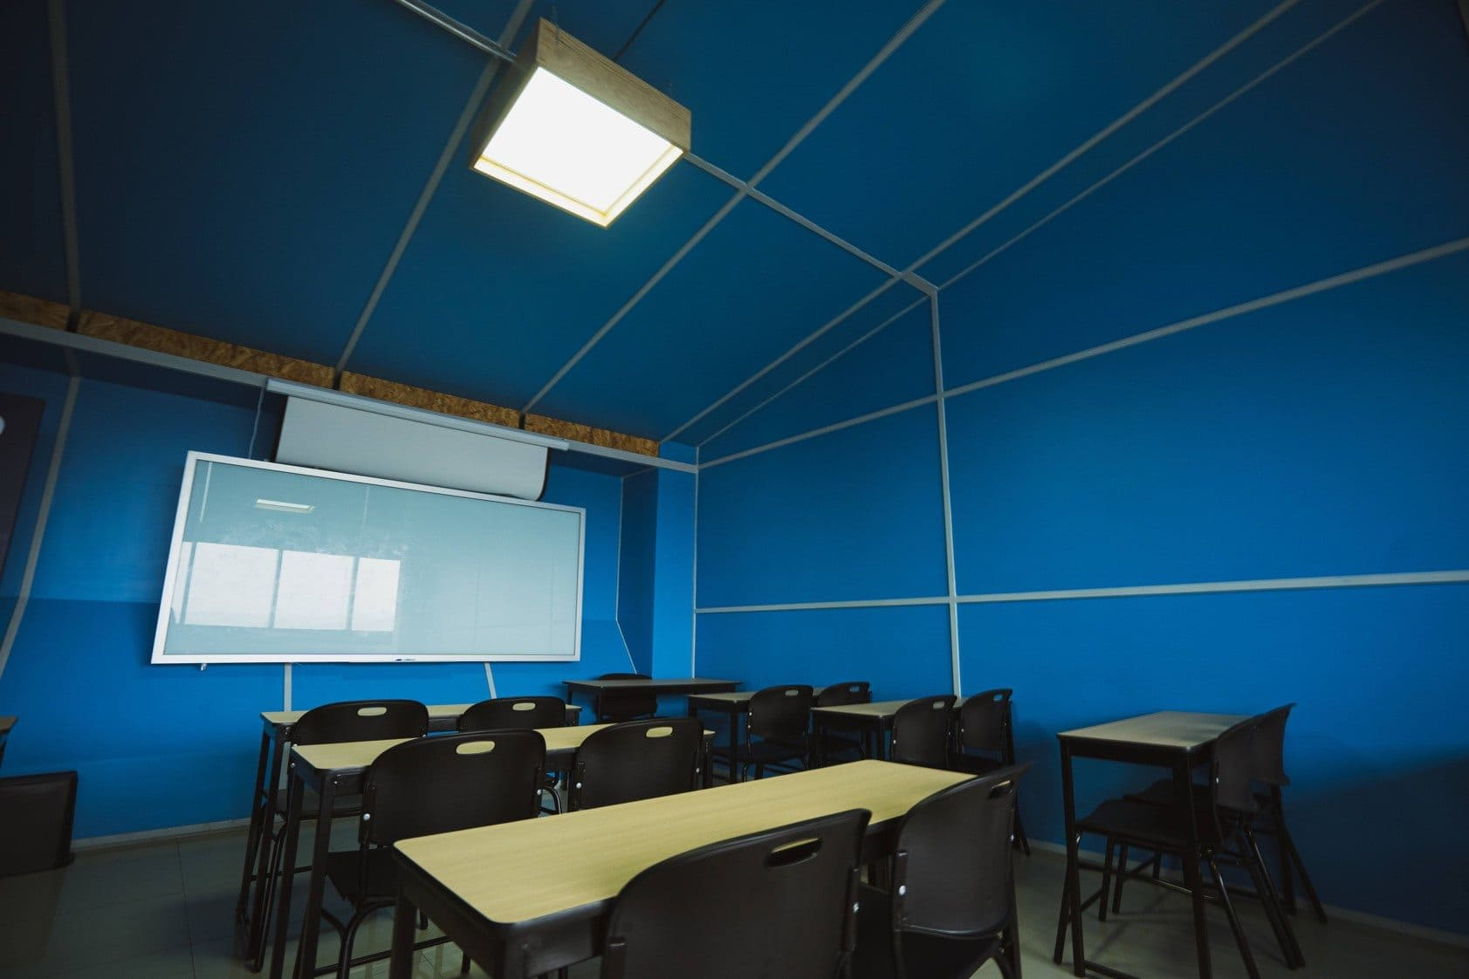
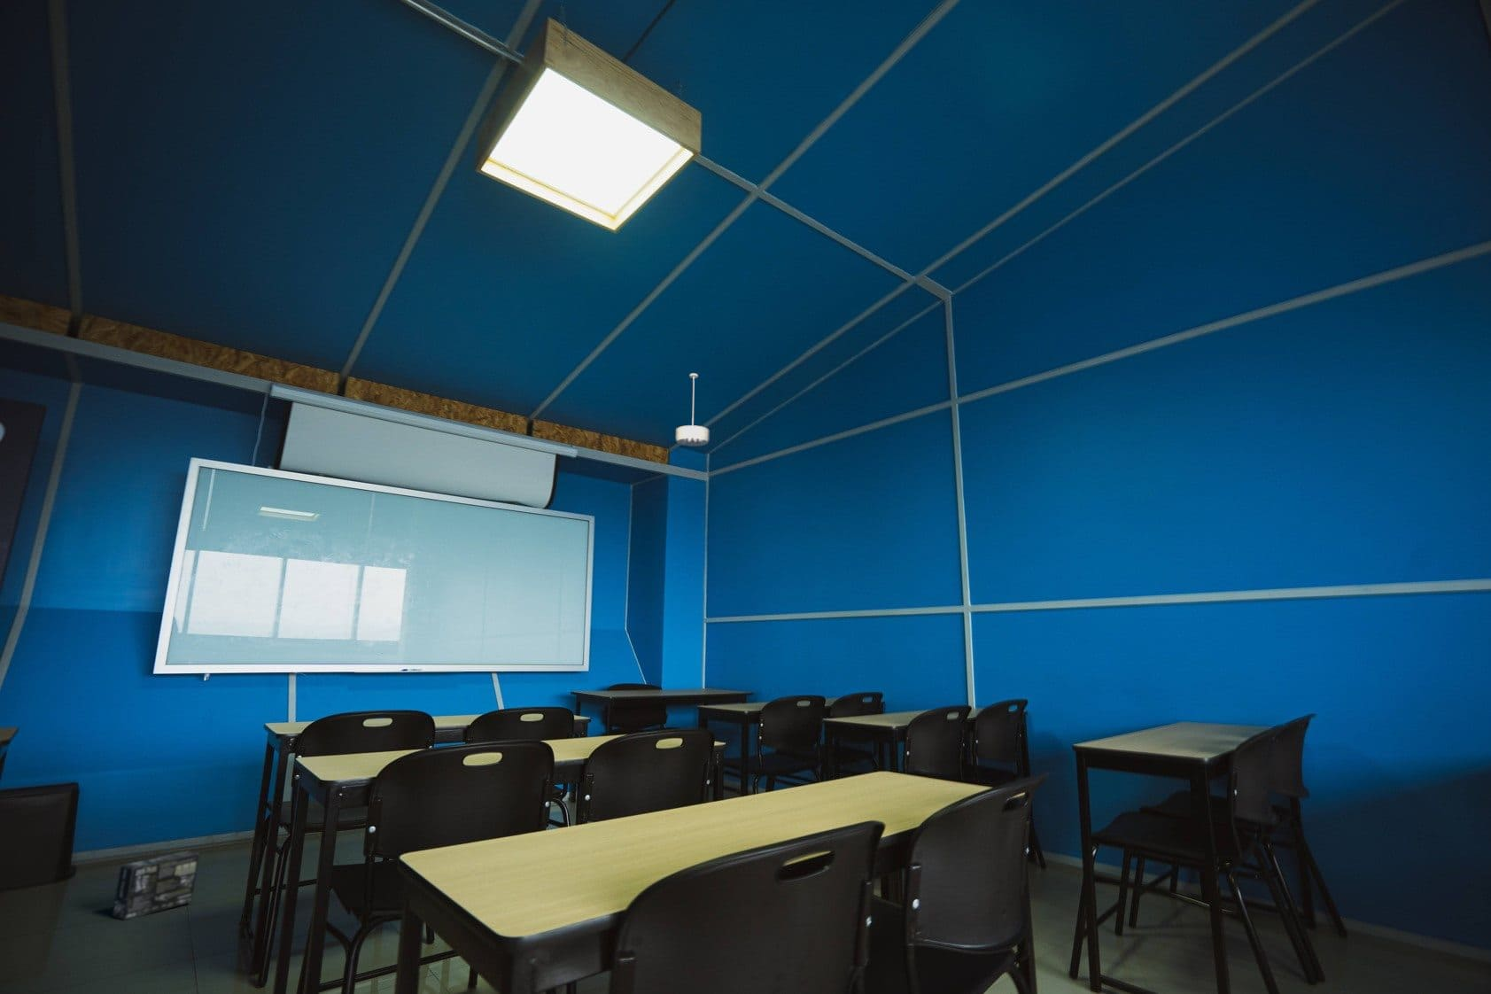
+ box [112,850,200,922]
+ ceiling light fixture [676,373,710,447]
